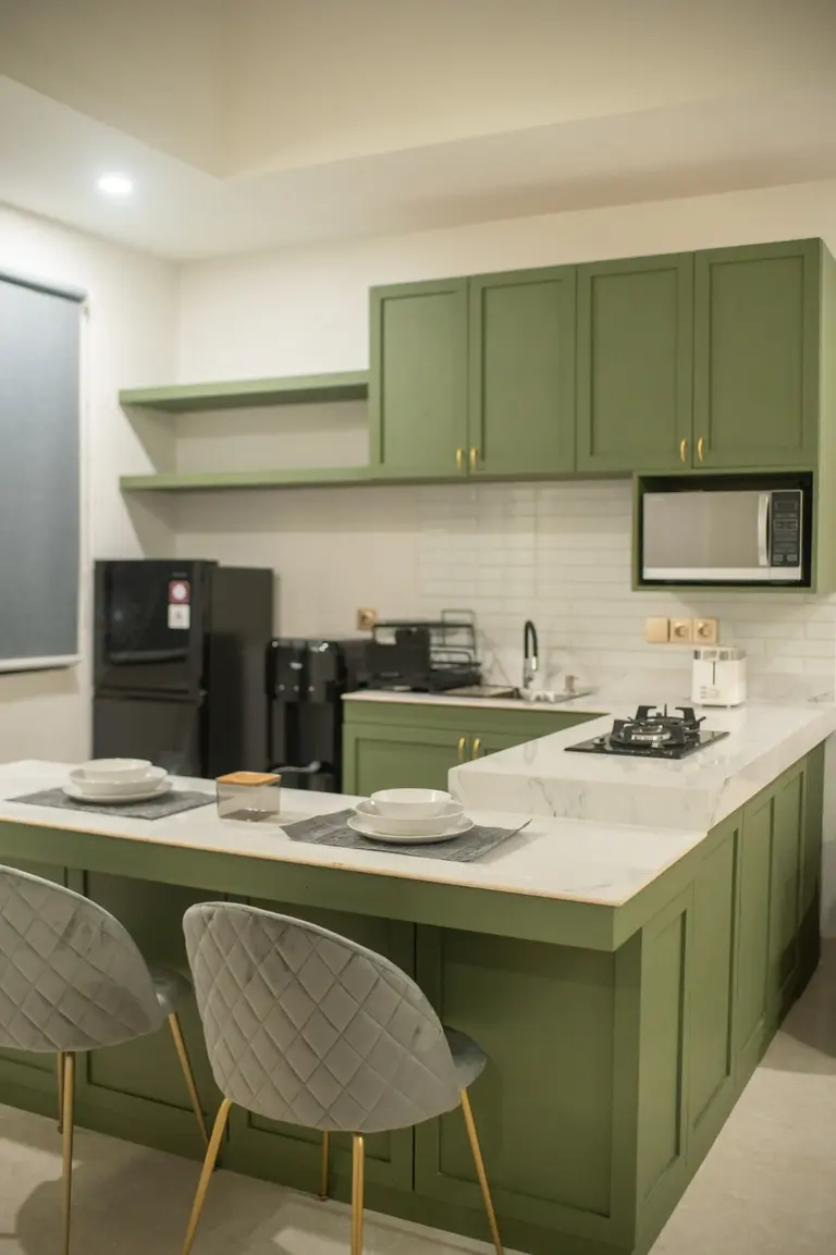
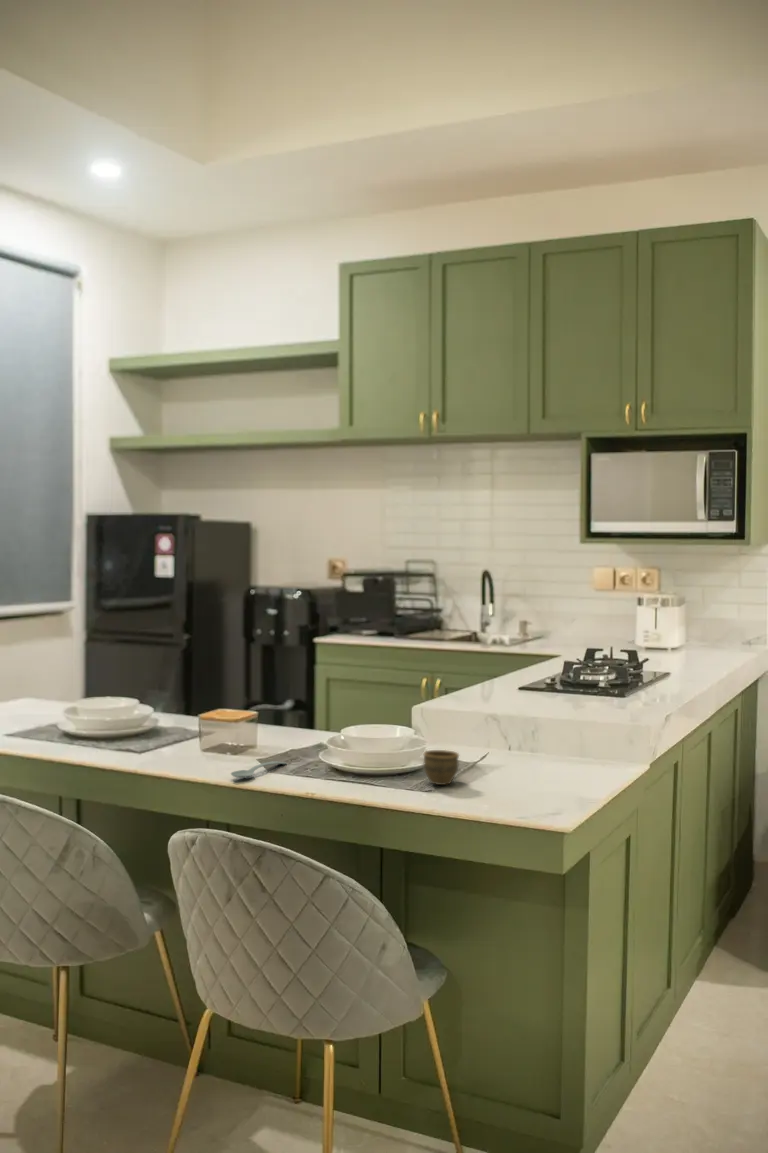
+ spoon [230,760,288,779]
+ cup [422,749,460,786]
